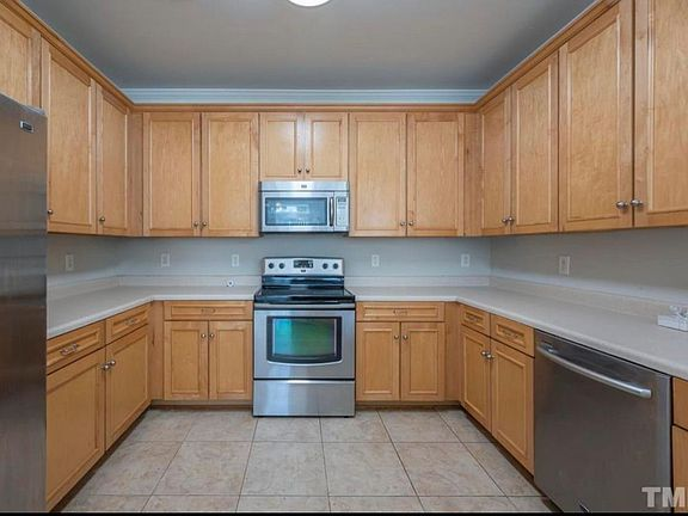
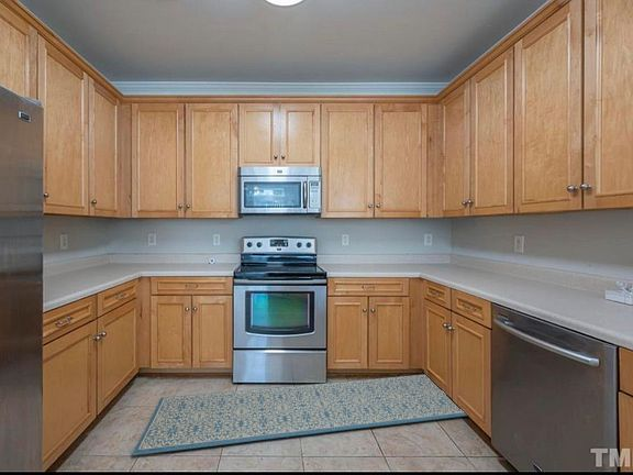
+ rug [131,373,468,456]
